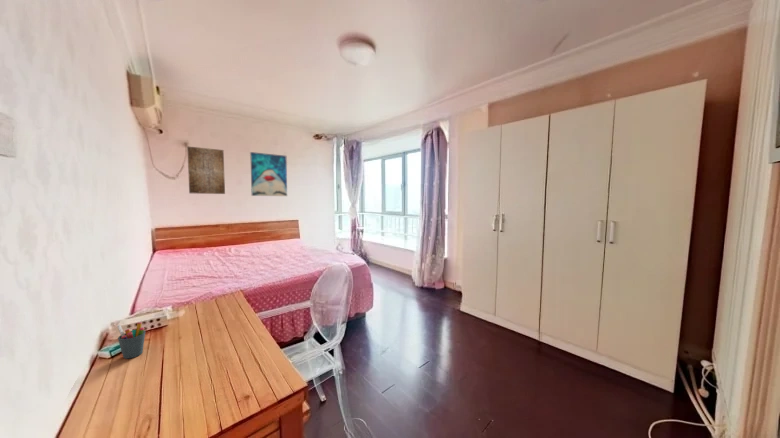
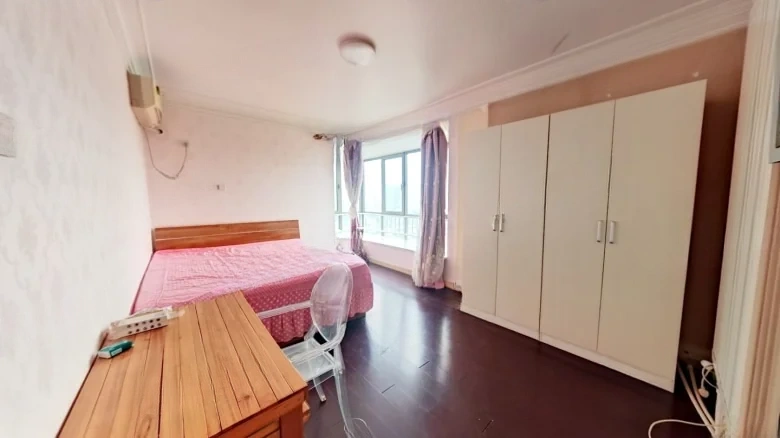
- wall art [249,151,288,197]
- wall art [186,145,226,195]
- pen holder [116,321,147,360]
